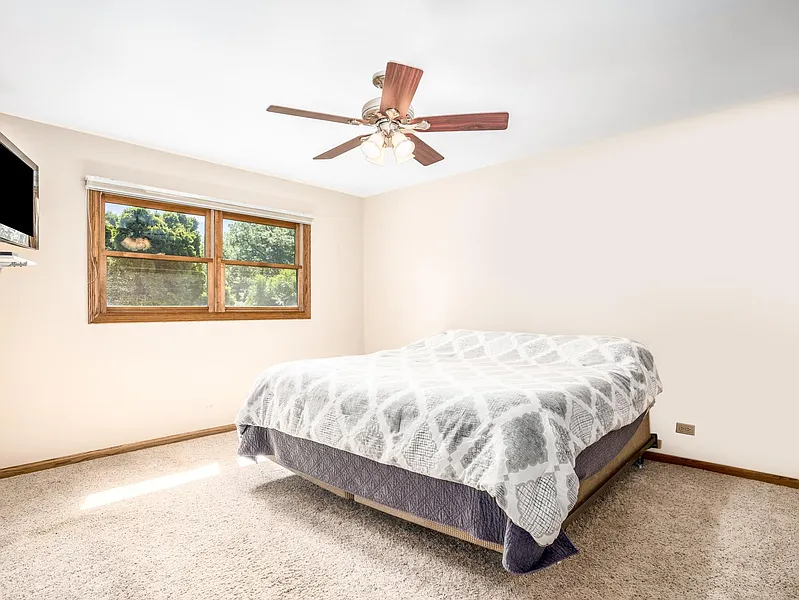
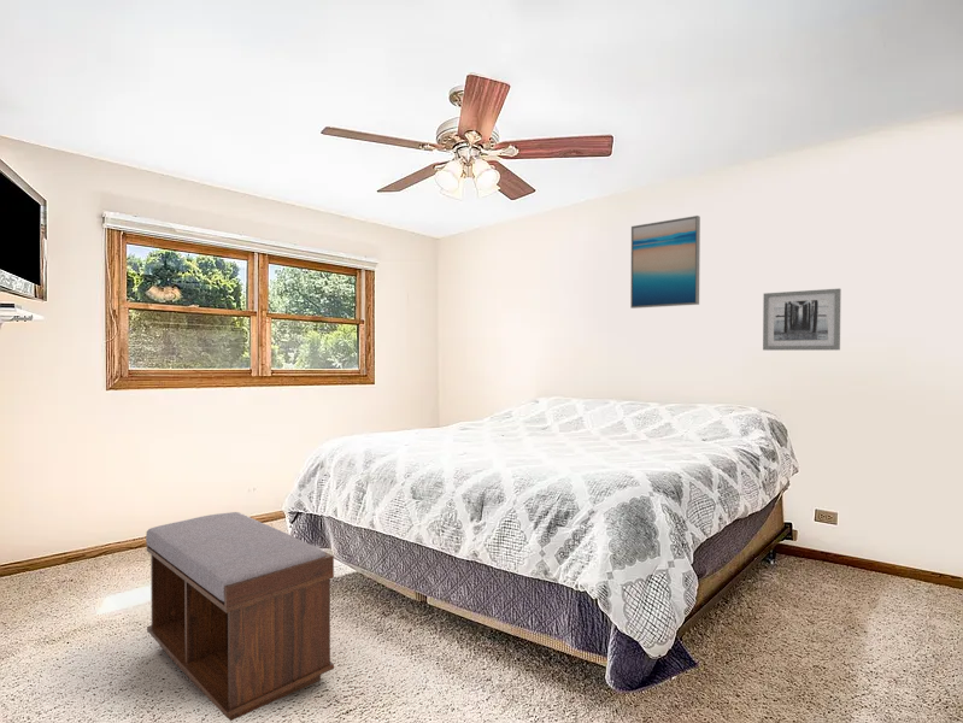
+ wall art [629,214,701,310]
+ wall art [762,288,842,352]
+ bench [145,511,335,722]
